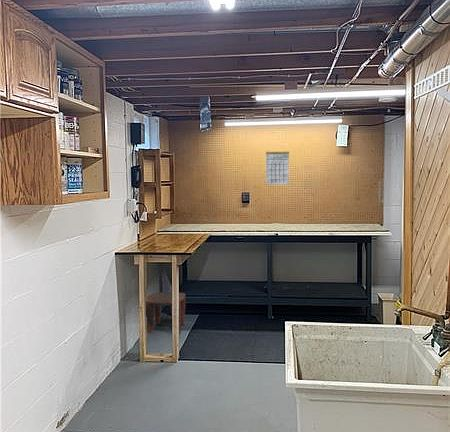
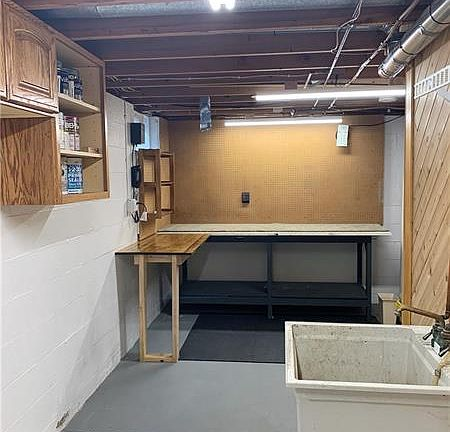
- stool [146,291,187,334]
- calendar [265,144,290,186]
